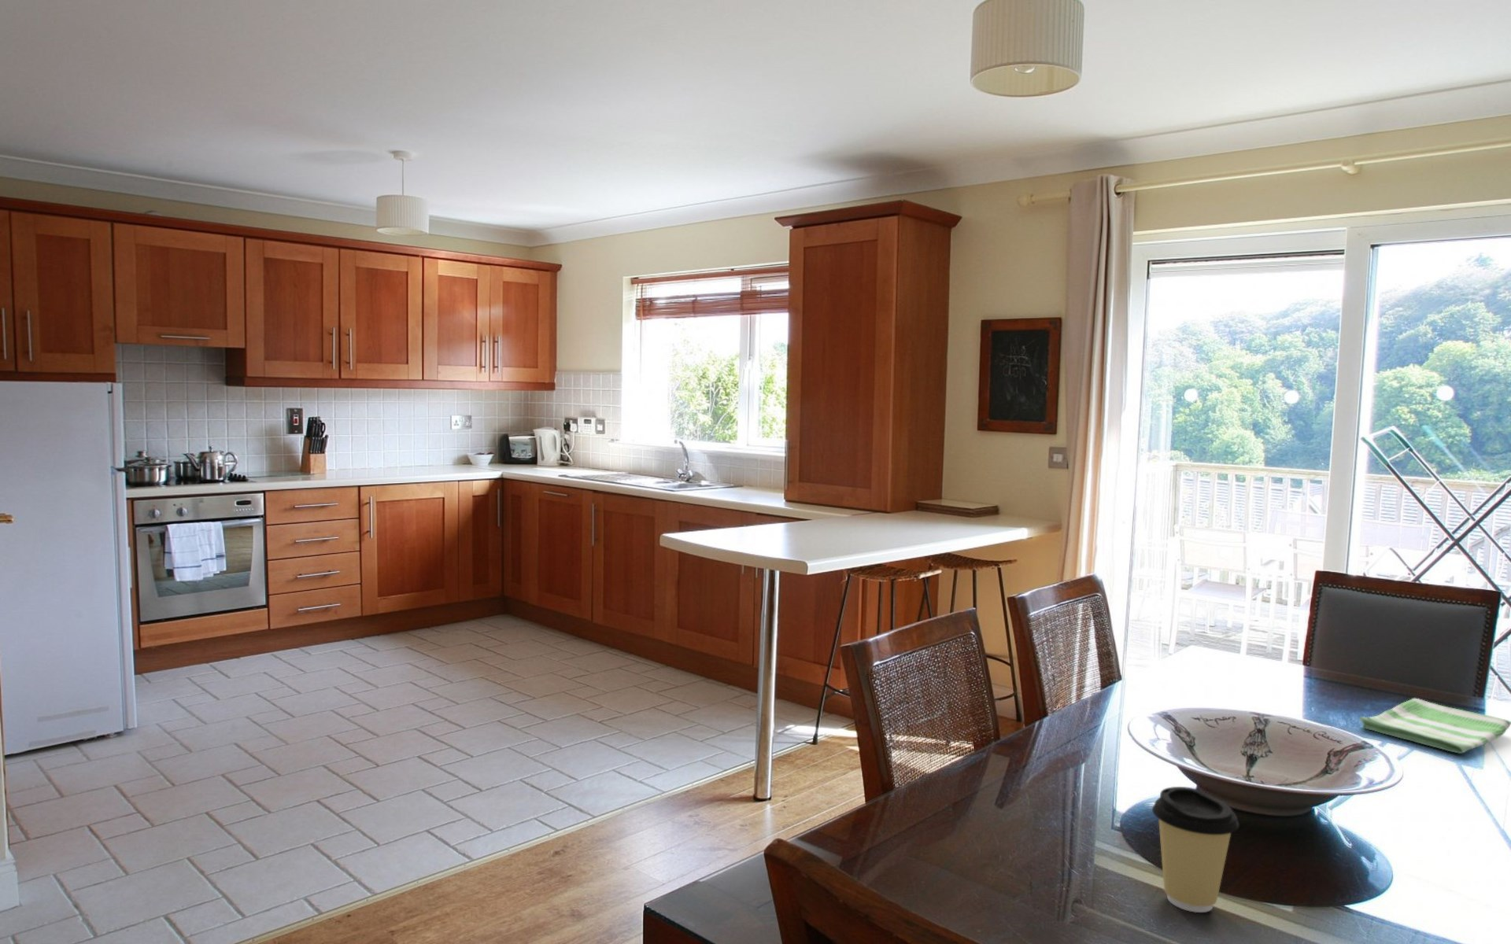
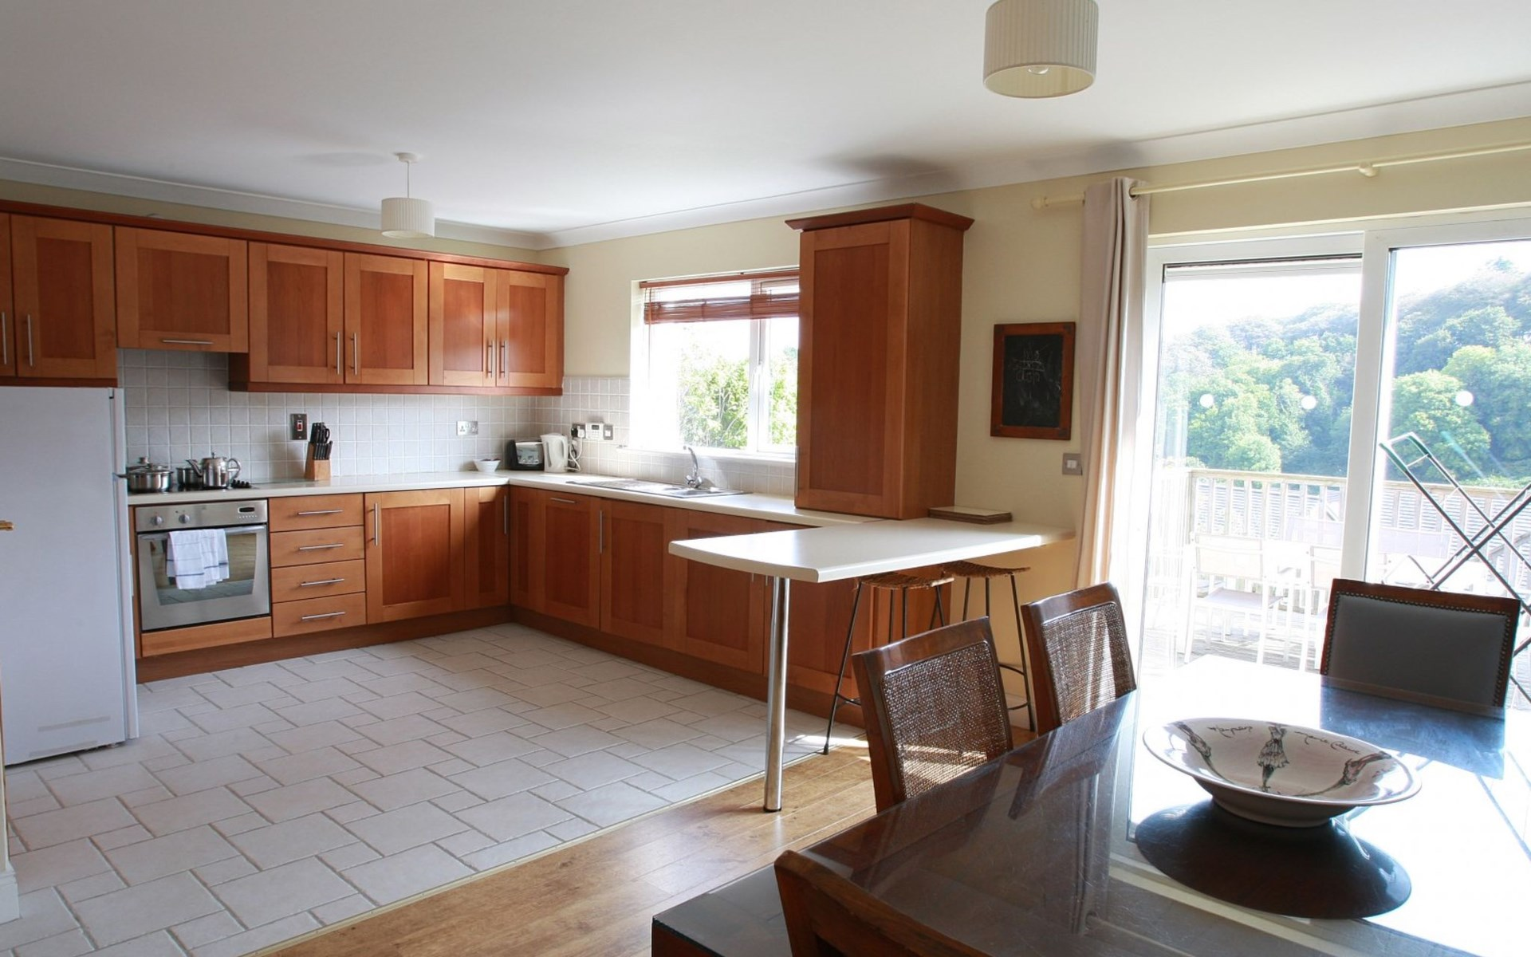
- coffee cup [1151,786,1239,914]
- dish towel [1359,698,1511,754]
